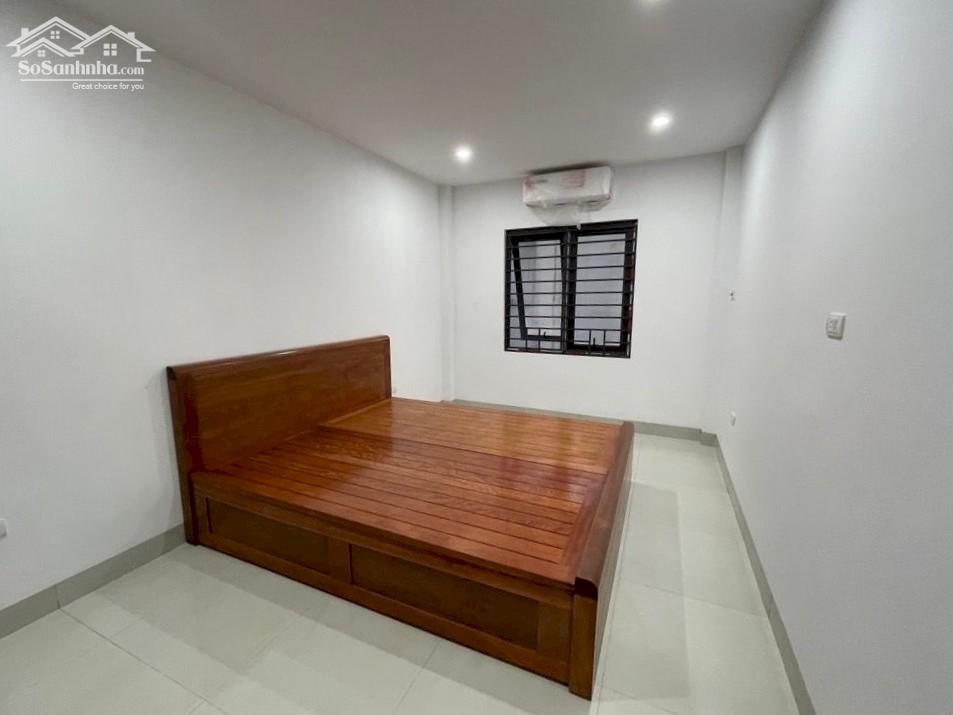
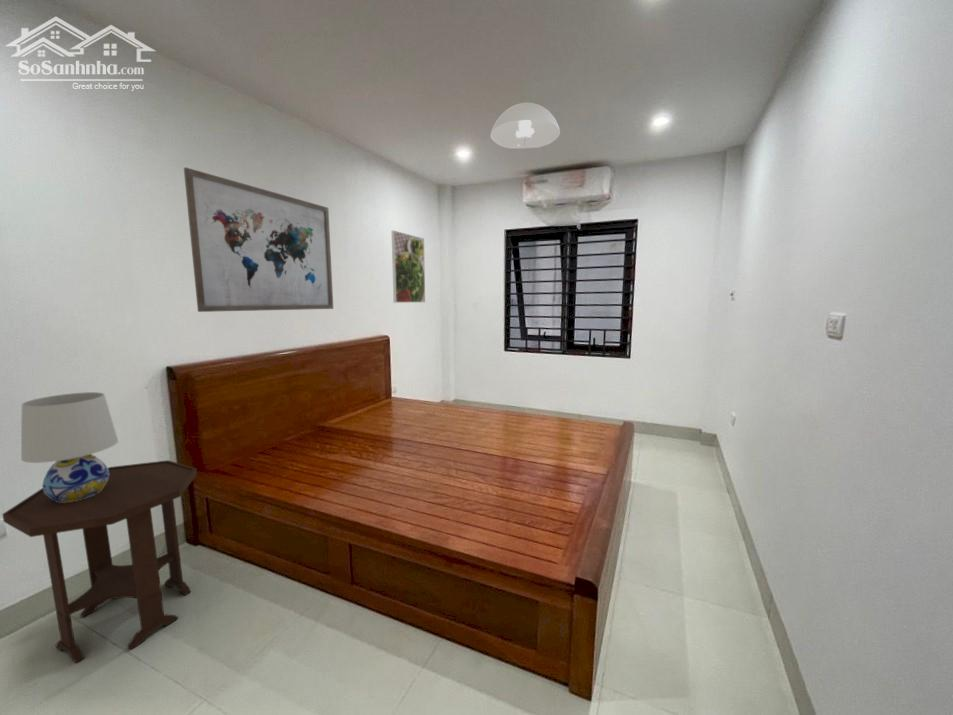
+ side table [1,459,198,664]
+ table lamp [20,391,119,503]
+ wall art [183,166,334,313]
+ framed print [391,230,426,304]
+ ceiling light [489,102,561,150]
